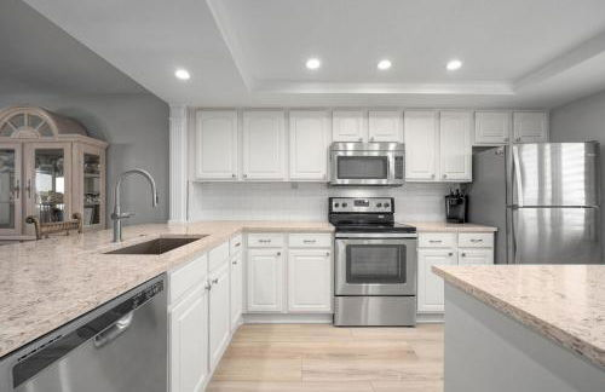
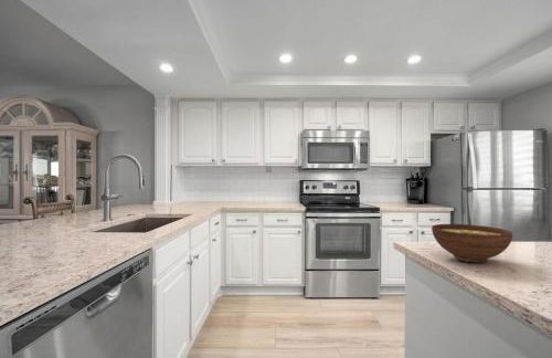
+ bowl [431,223,513,264]
